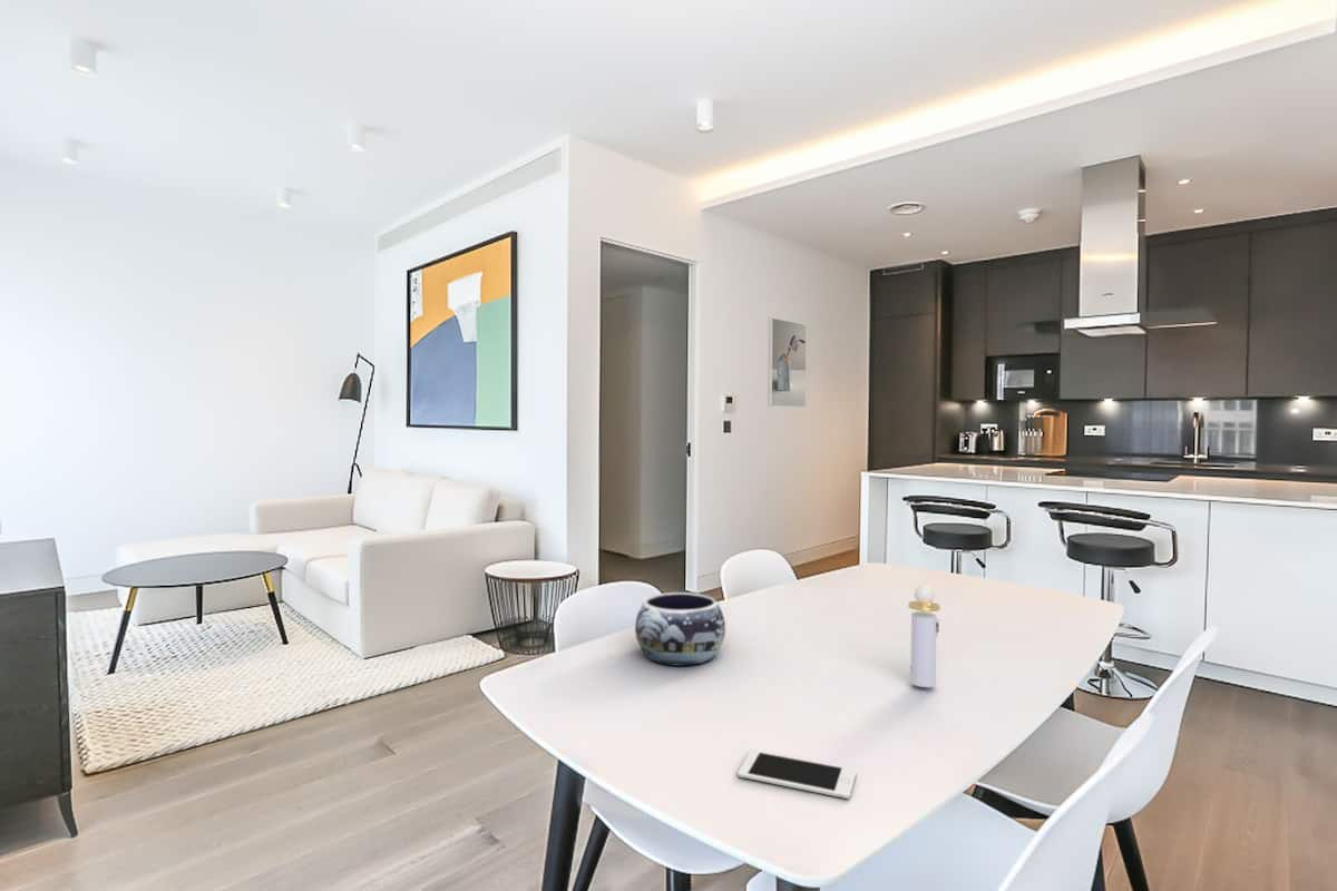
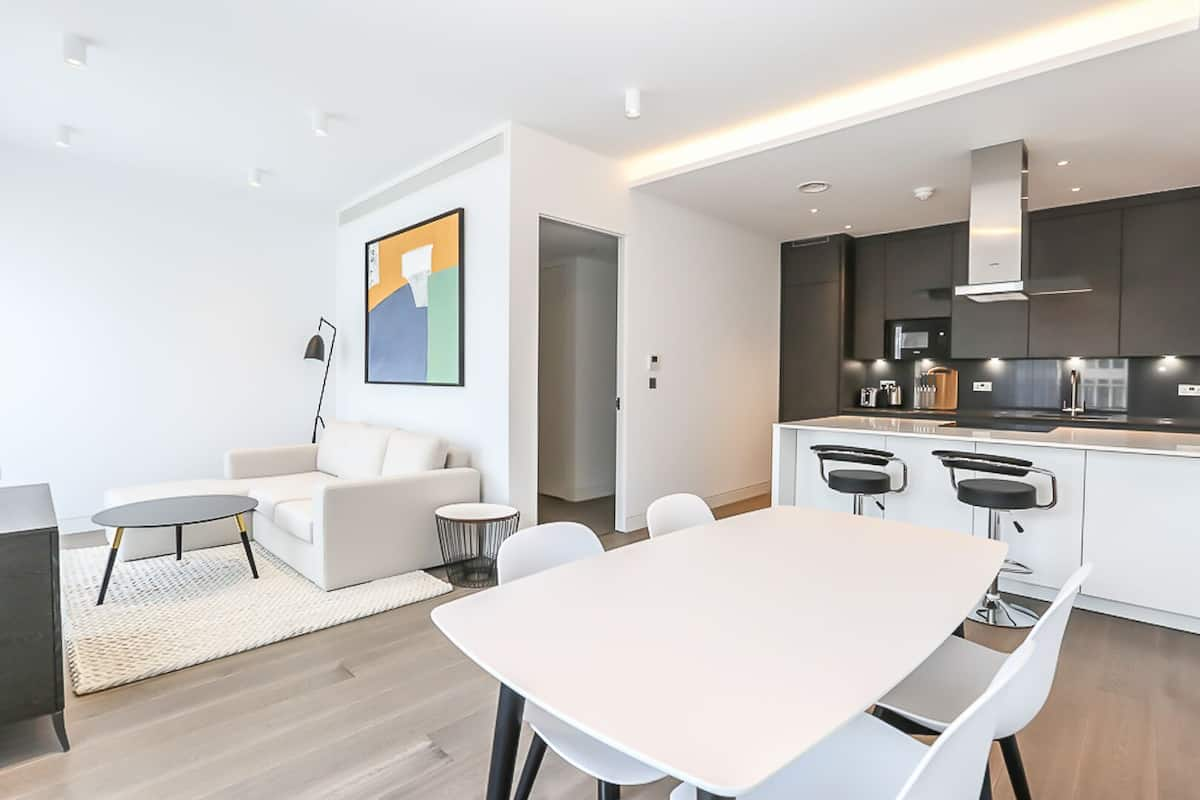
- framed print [768,316,808,409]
- decorative bowl [634,591,726,667]
- perfume bottle [907,584,941,688]
- cell phone [736,750,857,800]
